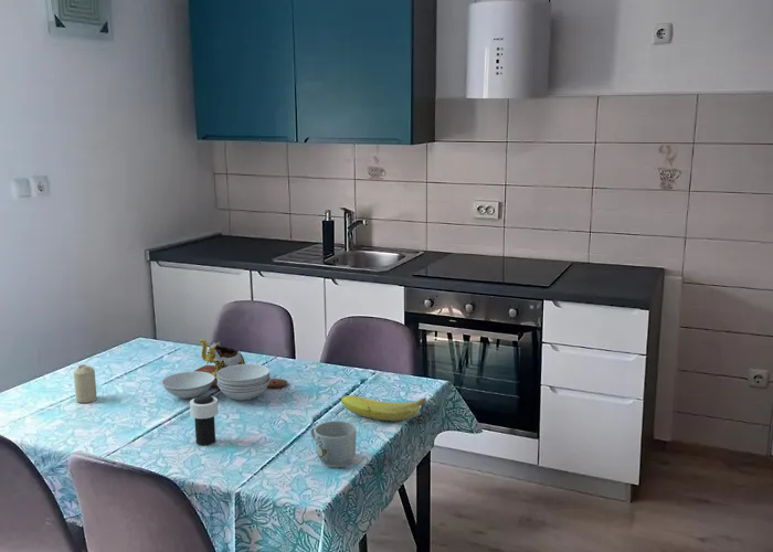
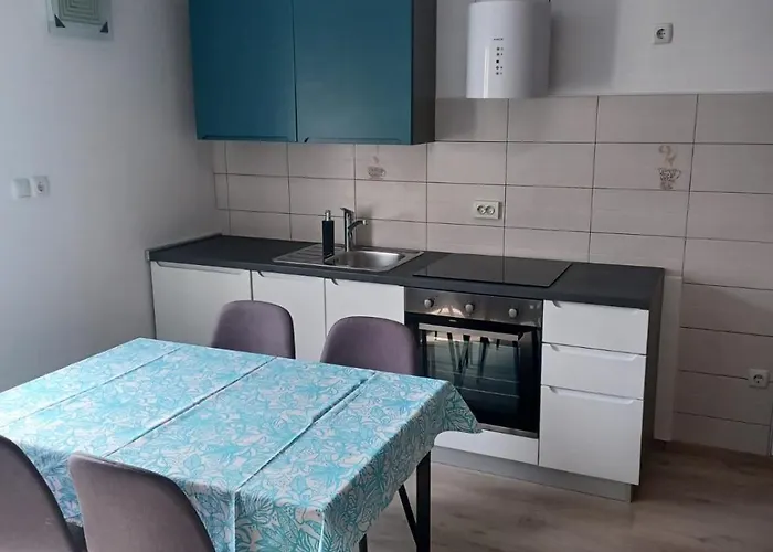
- candle [73,363,98,404]
- cutting board [160,338,288,402]
- cup [189,394,220,446]
- fruit [340,394,427,422]
- mug [309,420,357,468]
